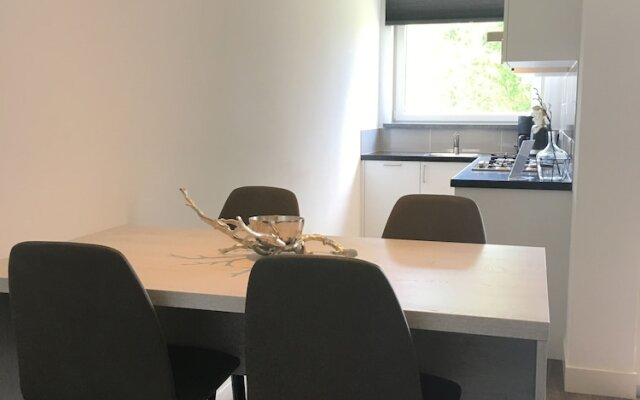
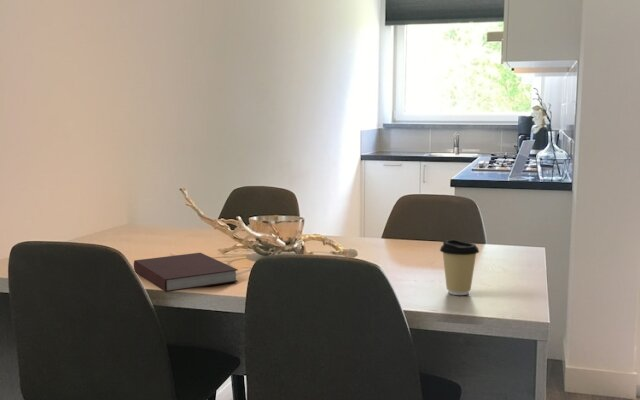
+ notebook [133,252,239,293]
+ coffee cup [439,239,480,296]
